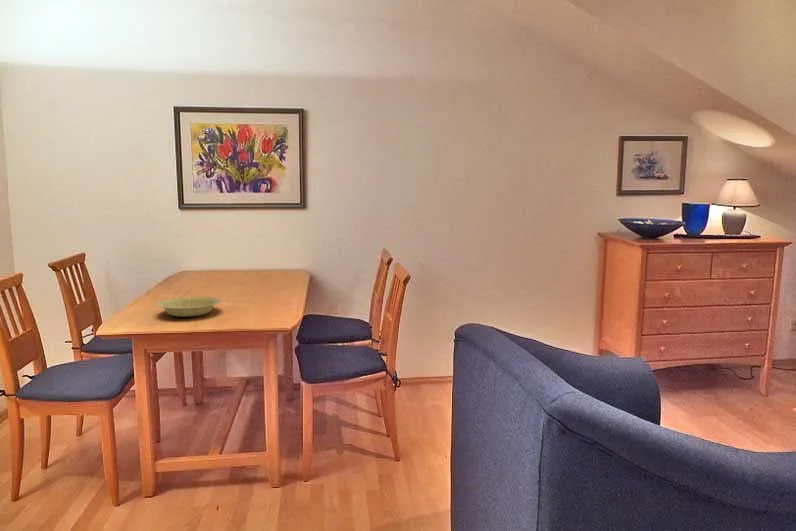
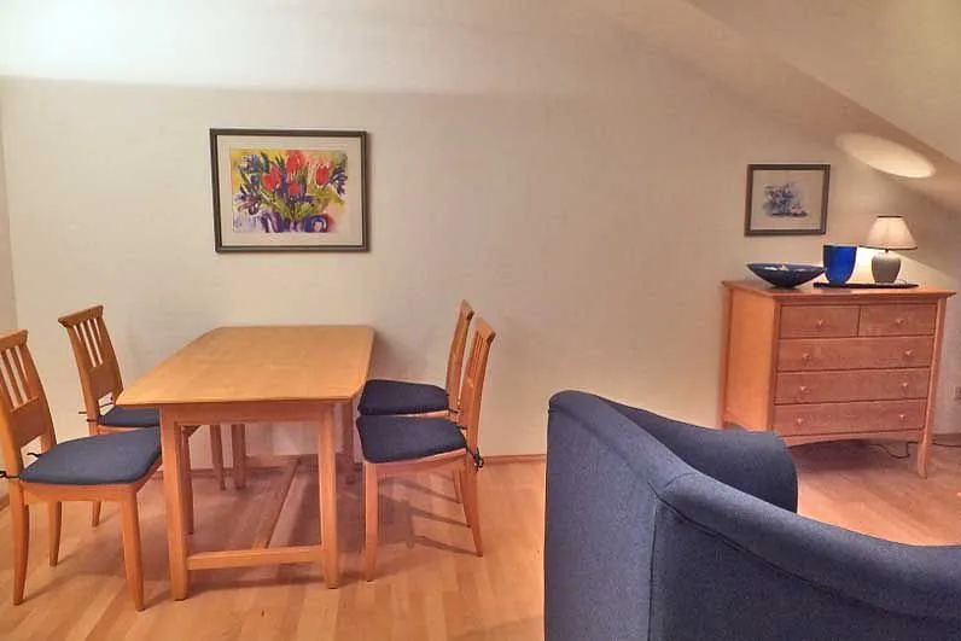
- bowl [155,296,222,318]
